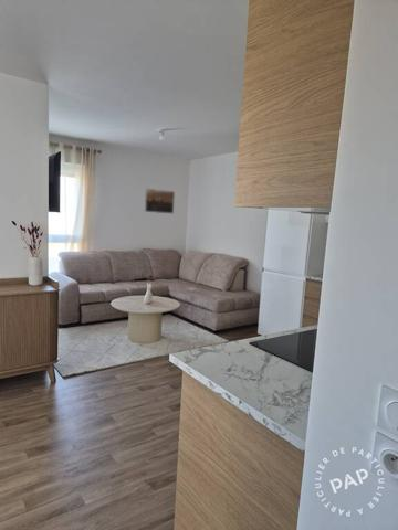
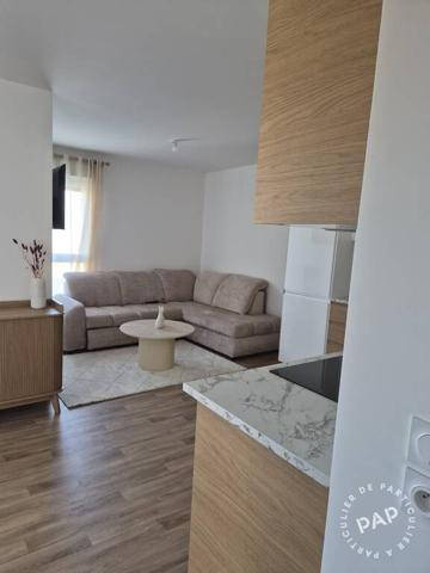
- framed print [144,188,176,215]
